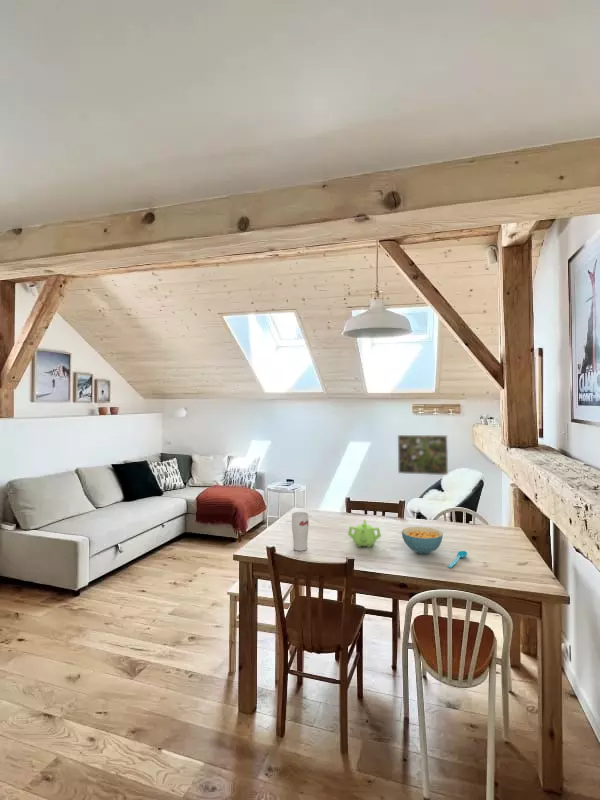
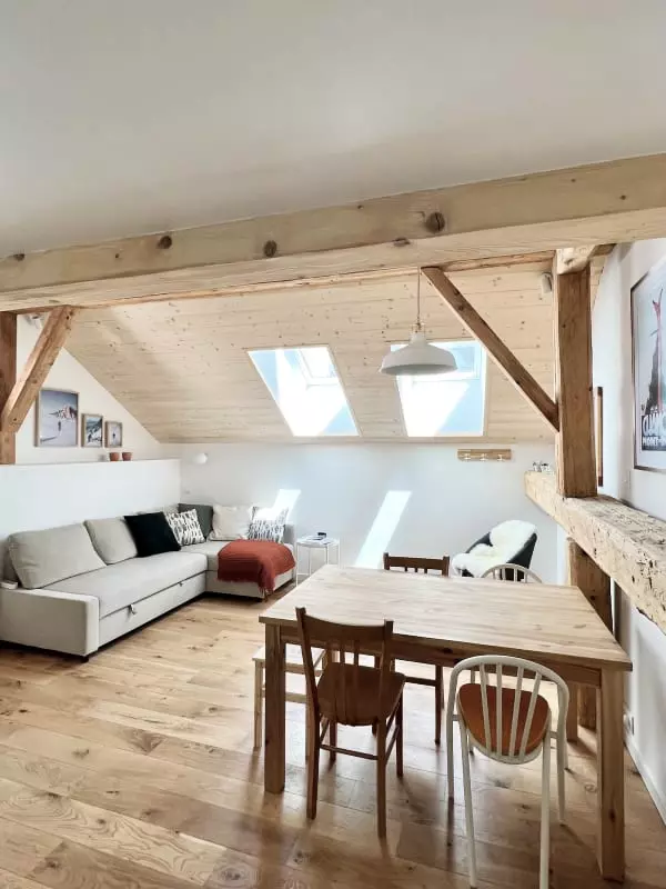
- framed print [397,434,449,476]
- teapot [347,519,382,549]
- cup [291,511,310,552]
- cereal bowl [401,526,444,555]
- spoon [447,550,468,569]
